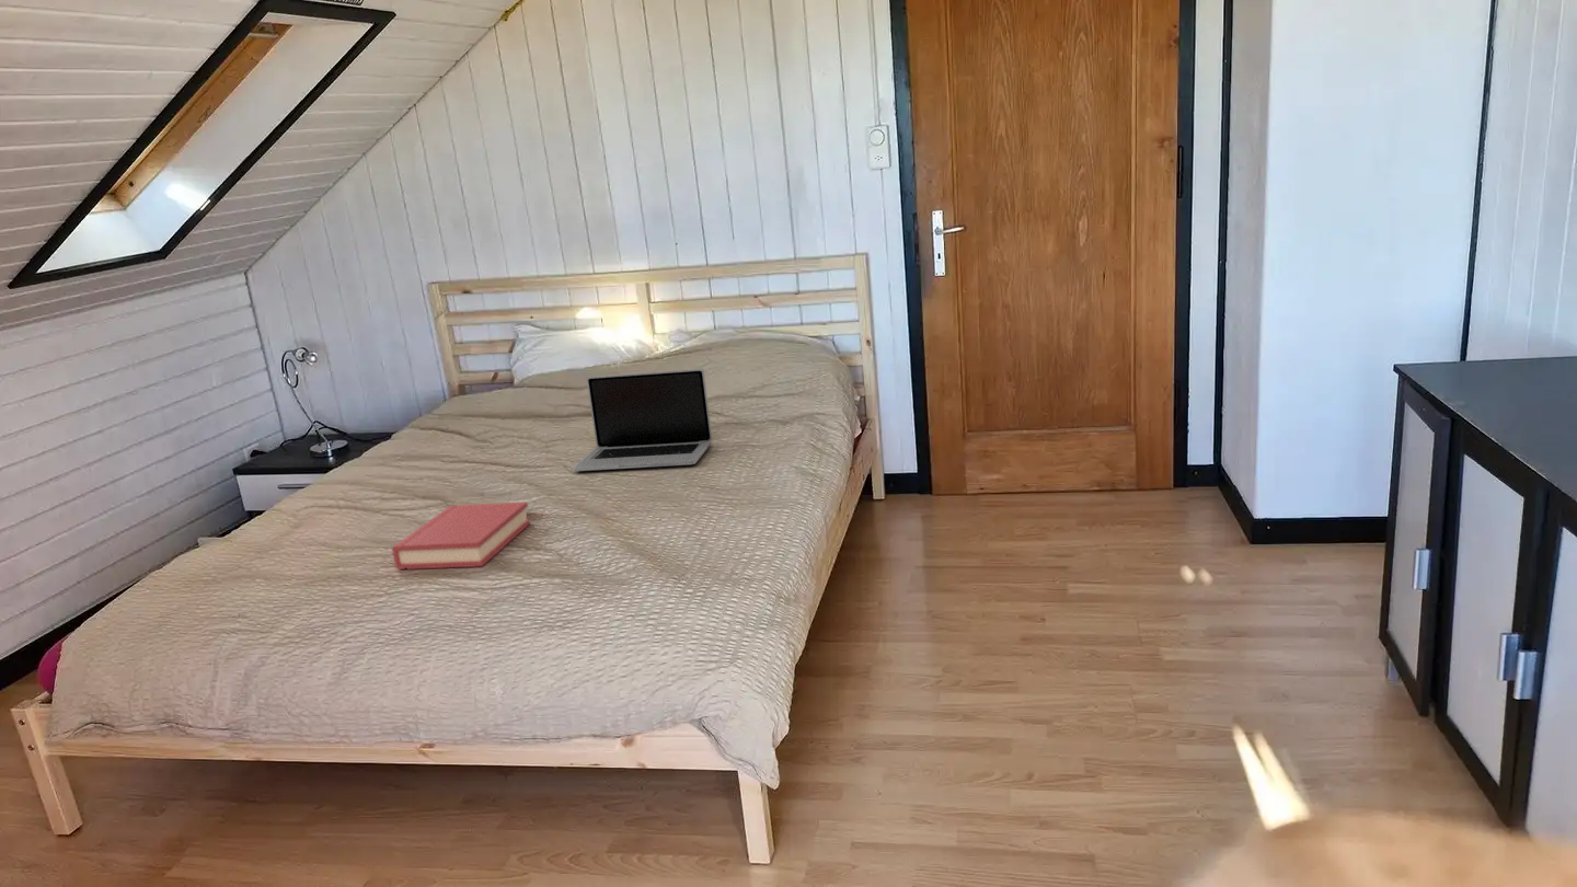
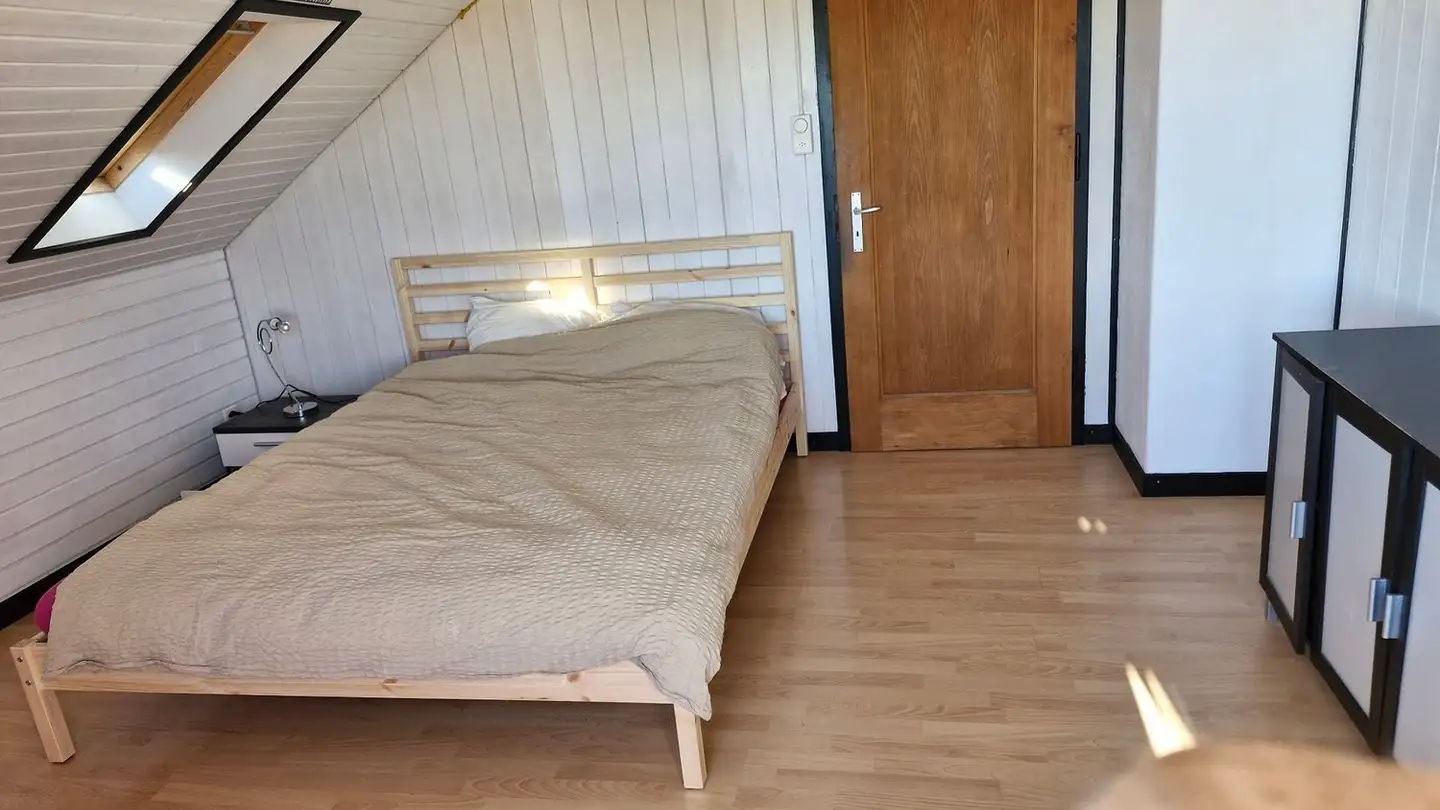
- laptop [572,368,713,472]
- hardback book [391,500,531,571]
